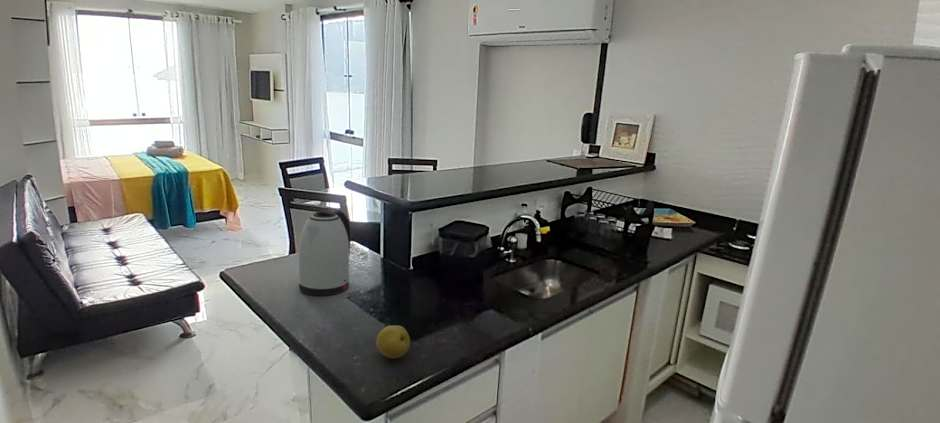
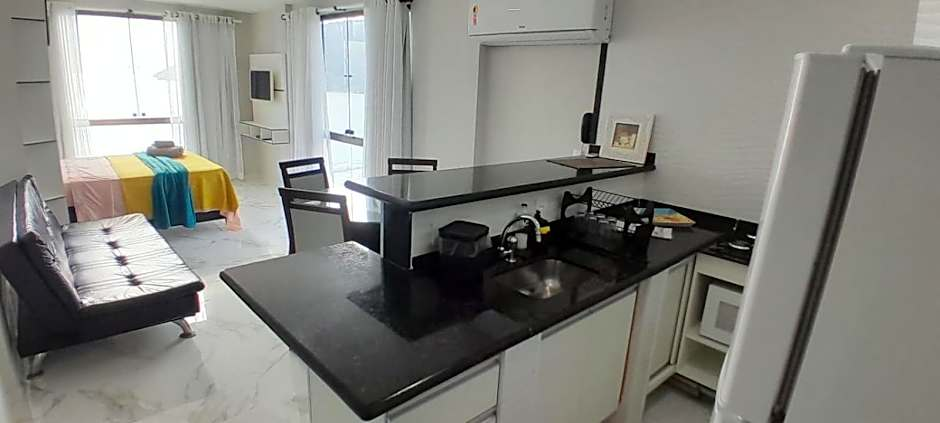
- kettle [297,210,351,296]
- fruit [375,324,411,360]
